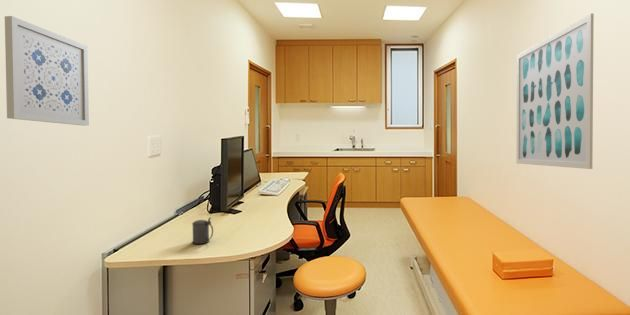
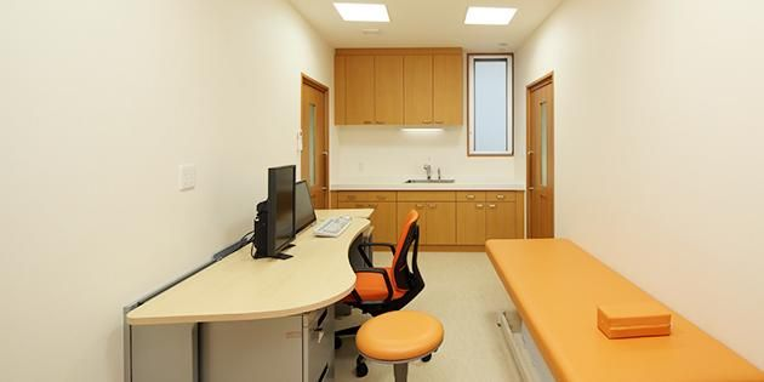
- wall art [516,12,595,170]
- beer stein [191,216,214,245]
- wall art [4,15,90,127]
